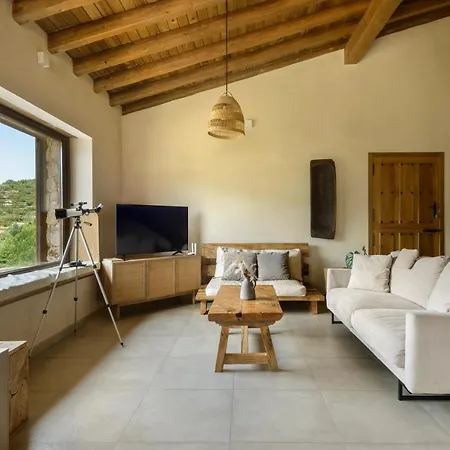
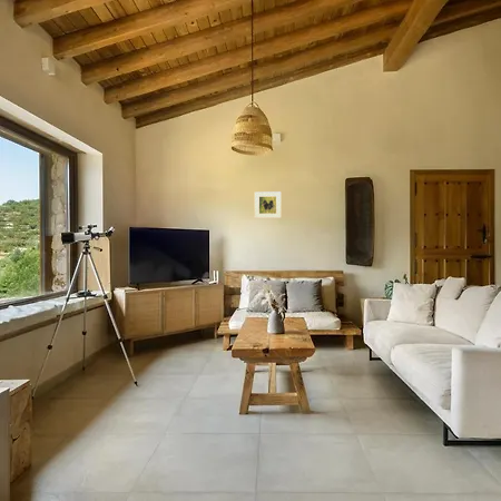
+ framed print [254,190,282,219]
